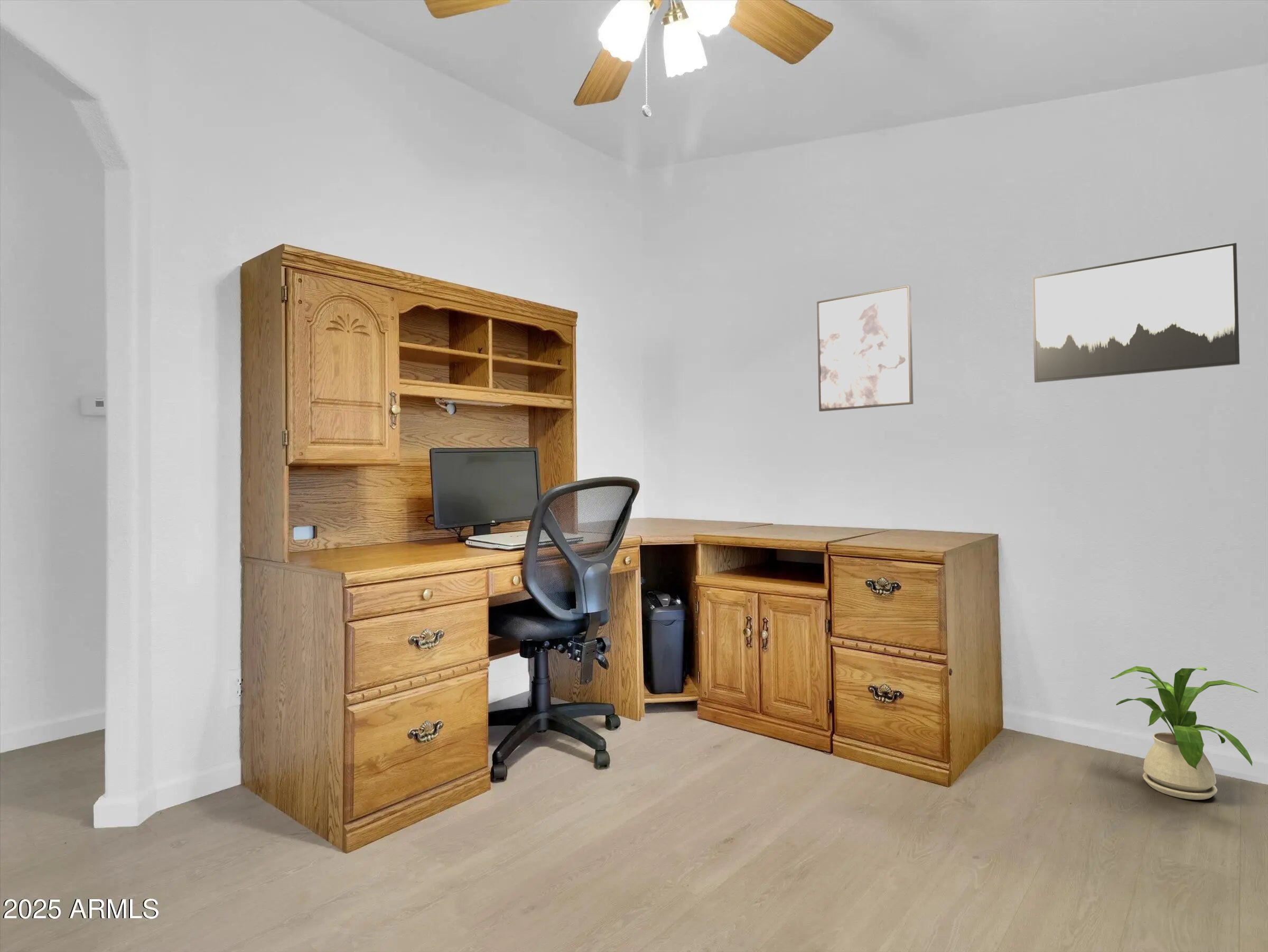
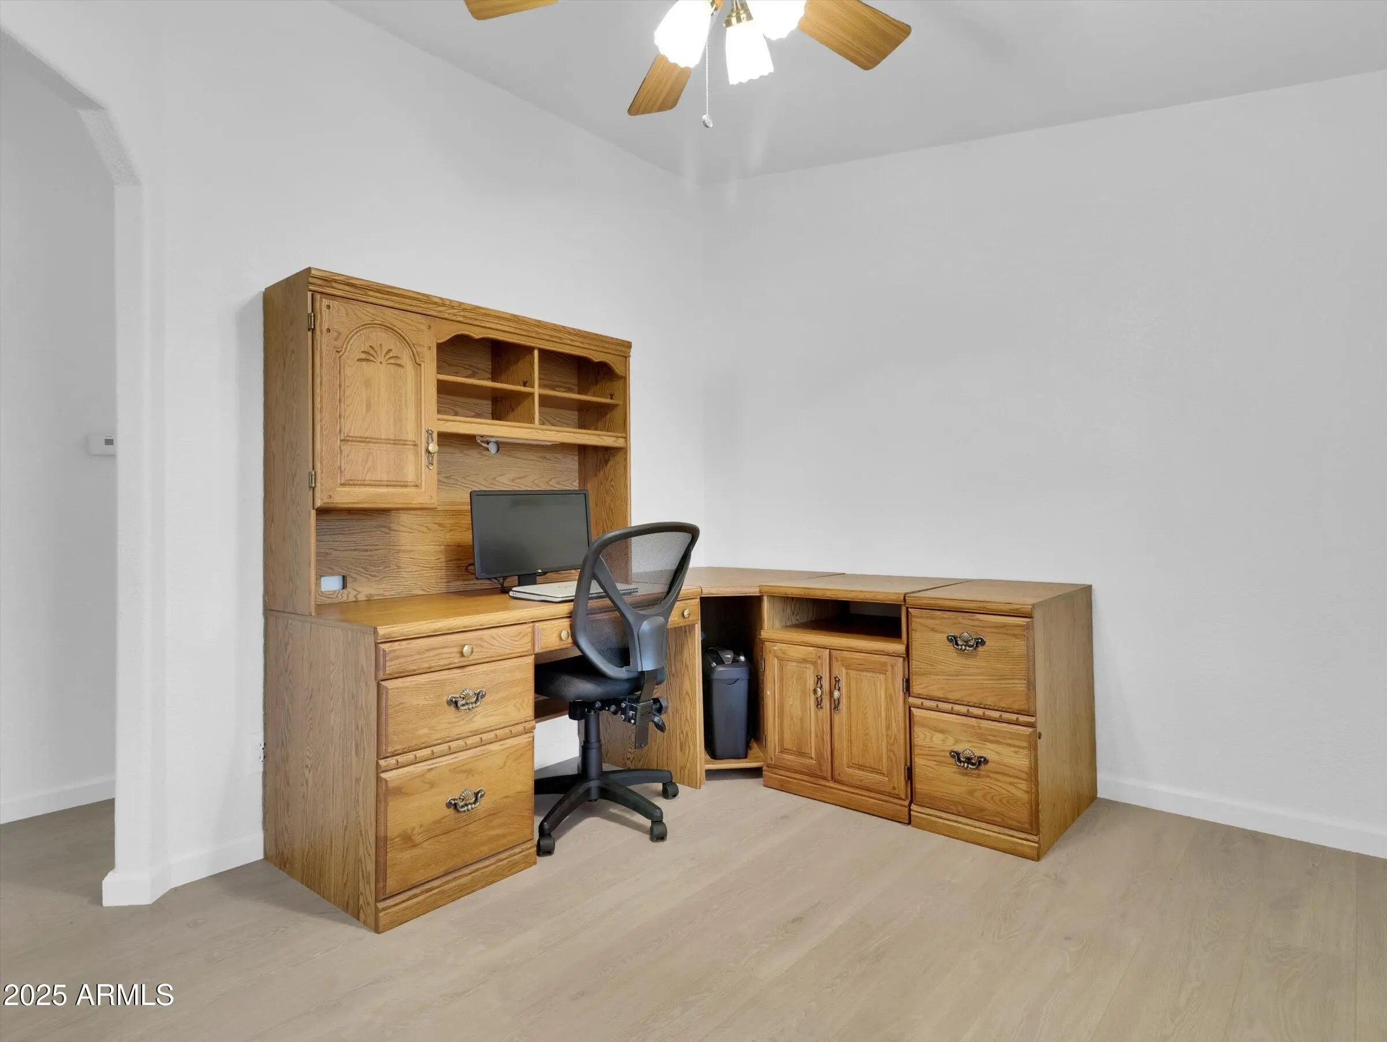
- wall art [1032,242,1241,383]
- house plant [1110,666,1260,800]
- wall art [816,284,914,412]
